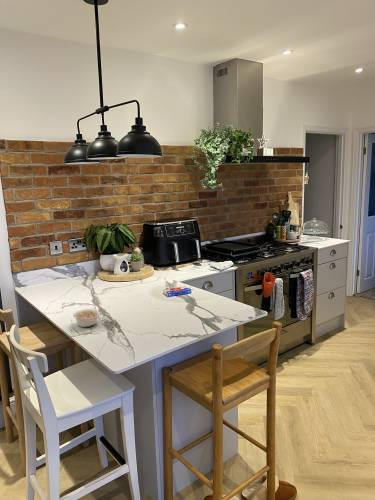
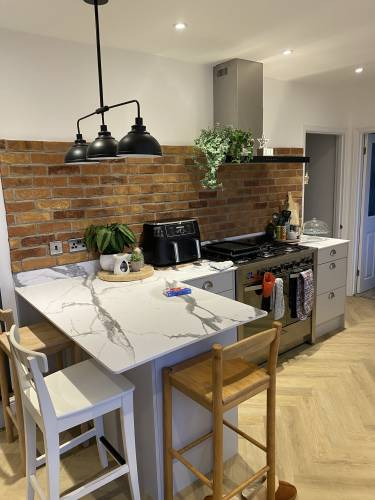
- legume [72,308,101,328]
